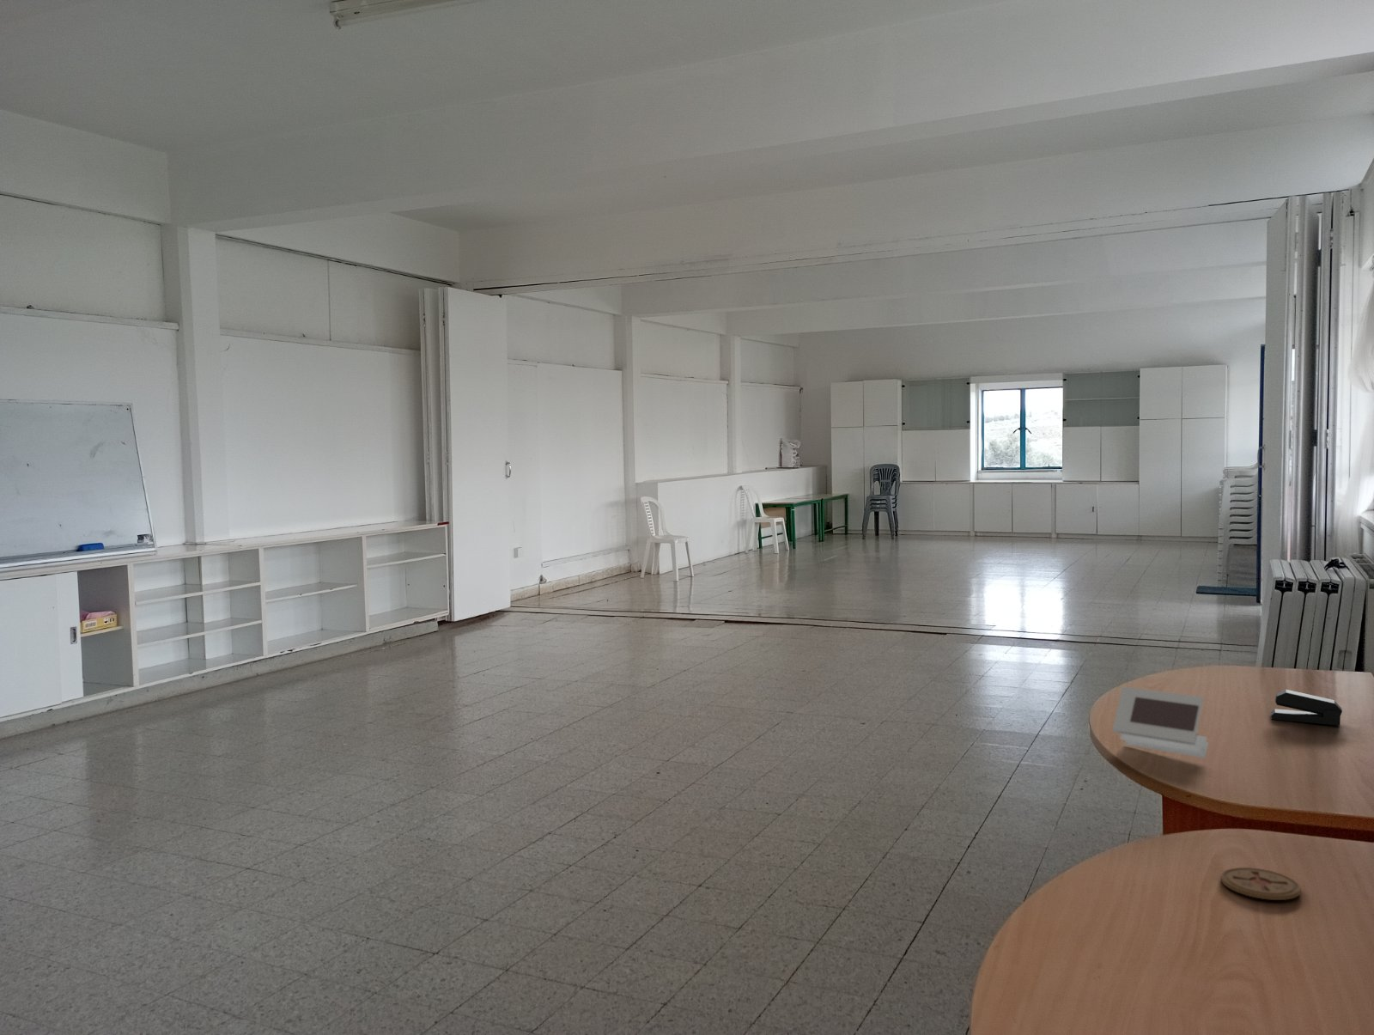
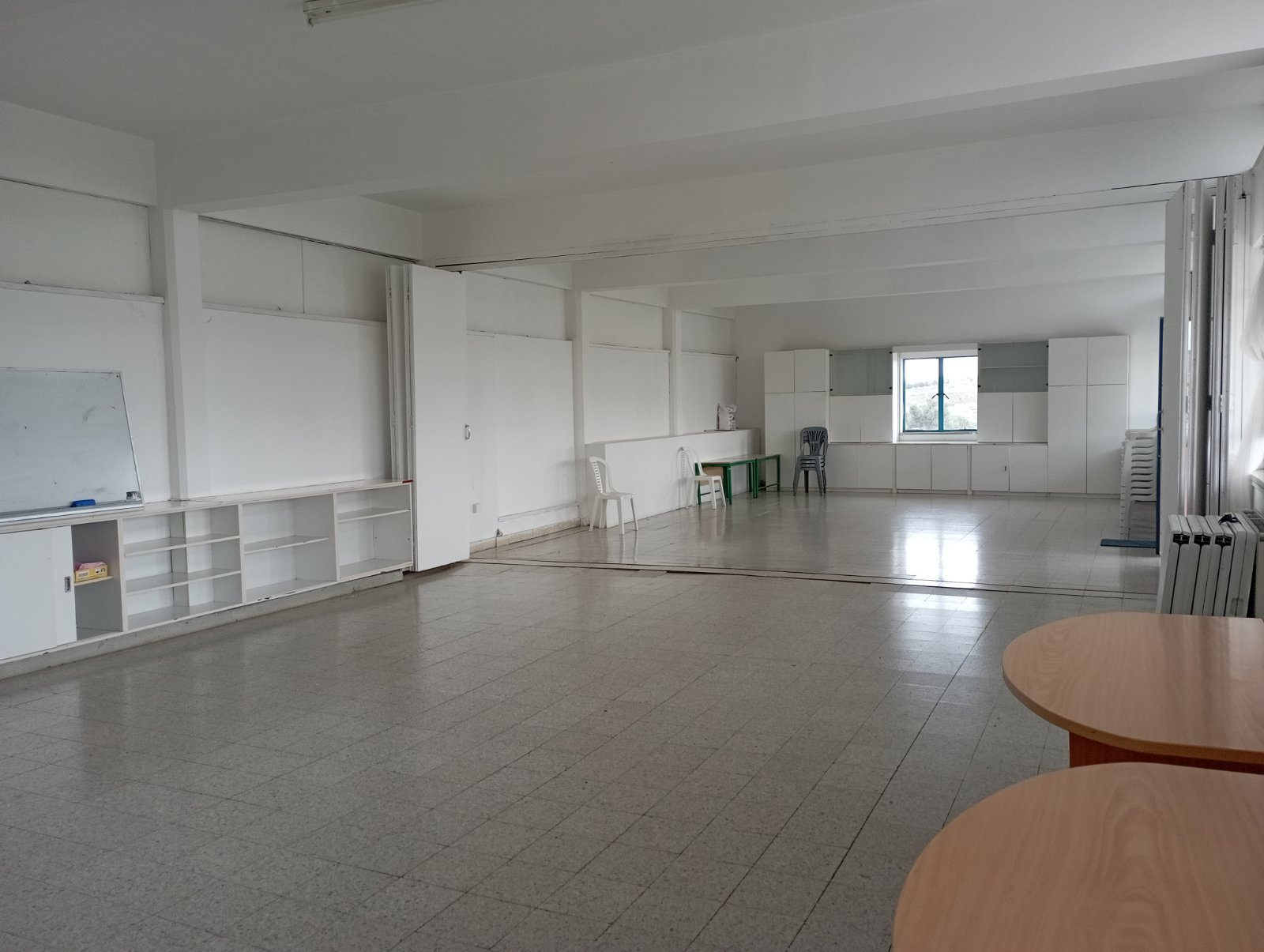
- paper tray [1111,685,1209,759]
- stapler [1270,689,1344,726]
- coaster [1221,866,1302,901]
